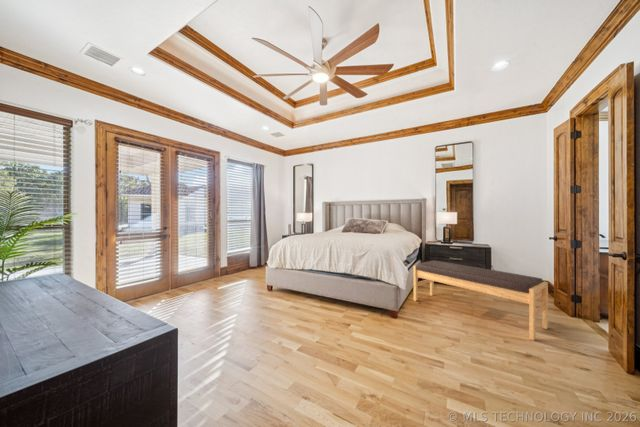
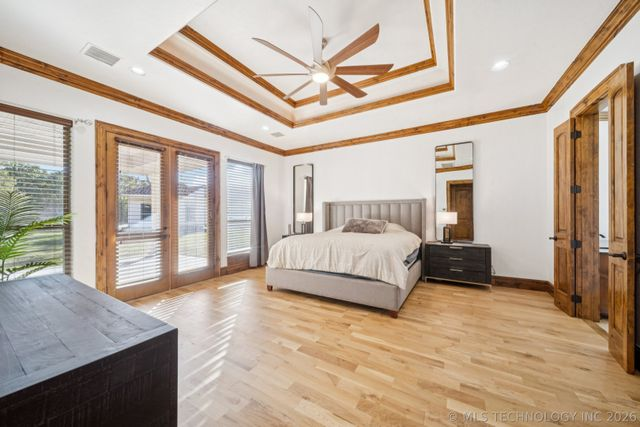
- bench [413,260,549,341]
